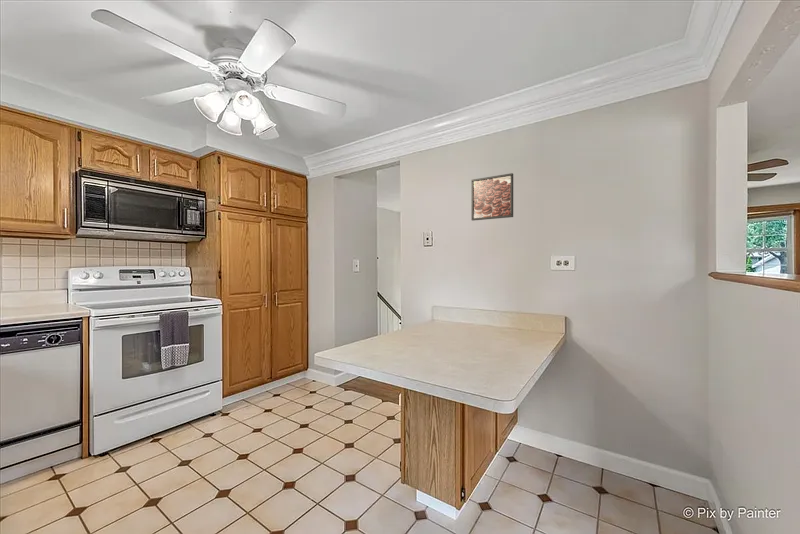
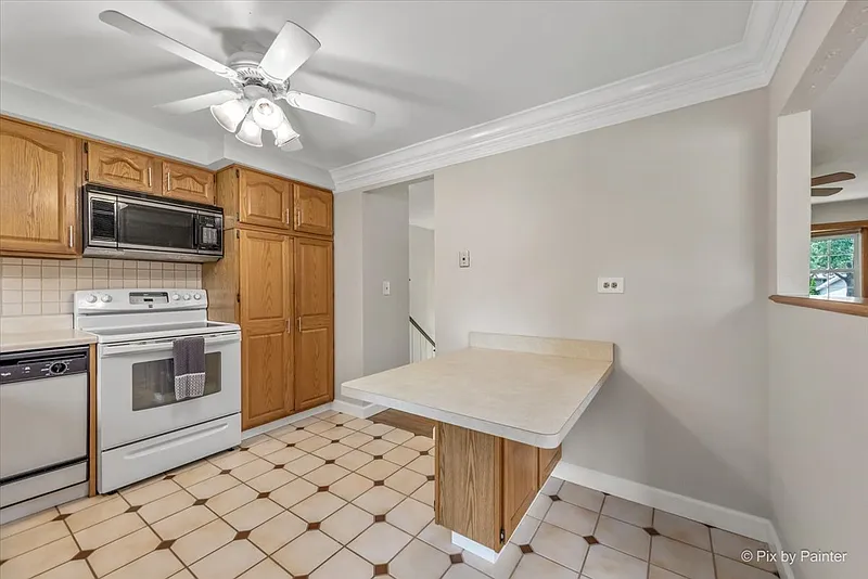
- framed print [470,172,514,222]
